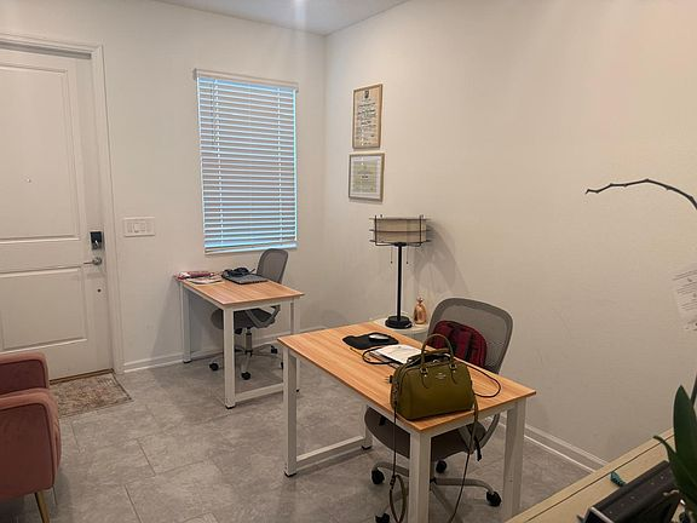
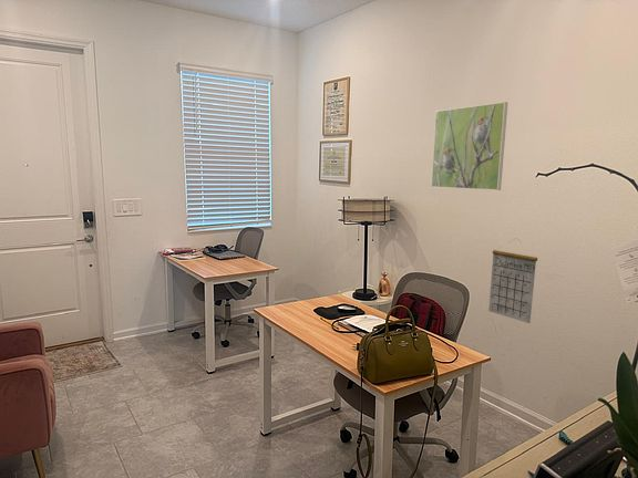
+ calendar [487,237,538,324]
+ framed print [430,101,508,191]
